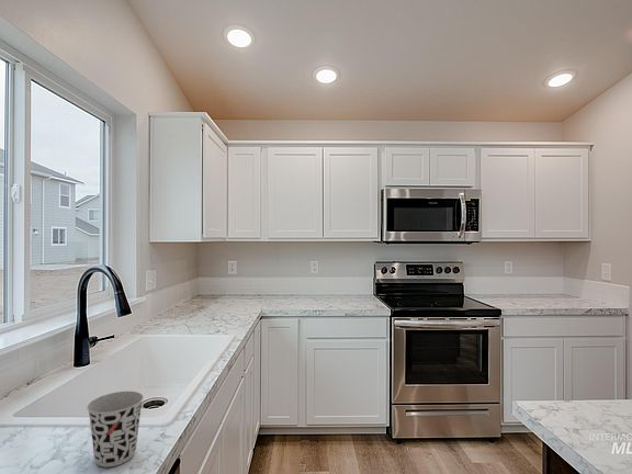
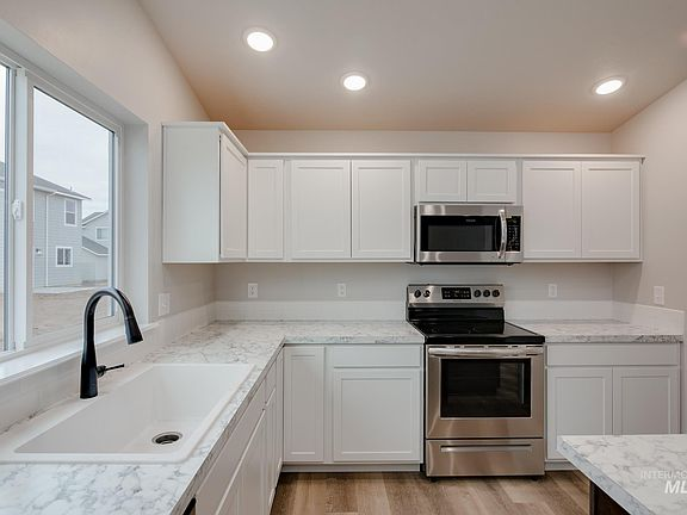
- cup [86,391,145,469]
